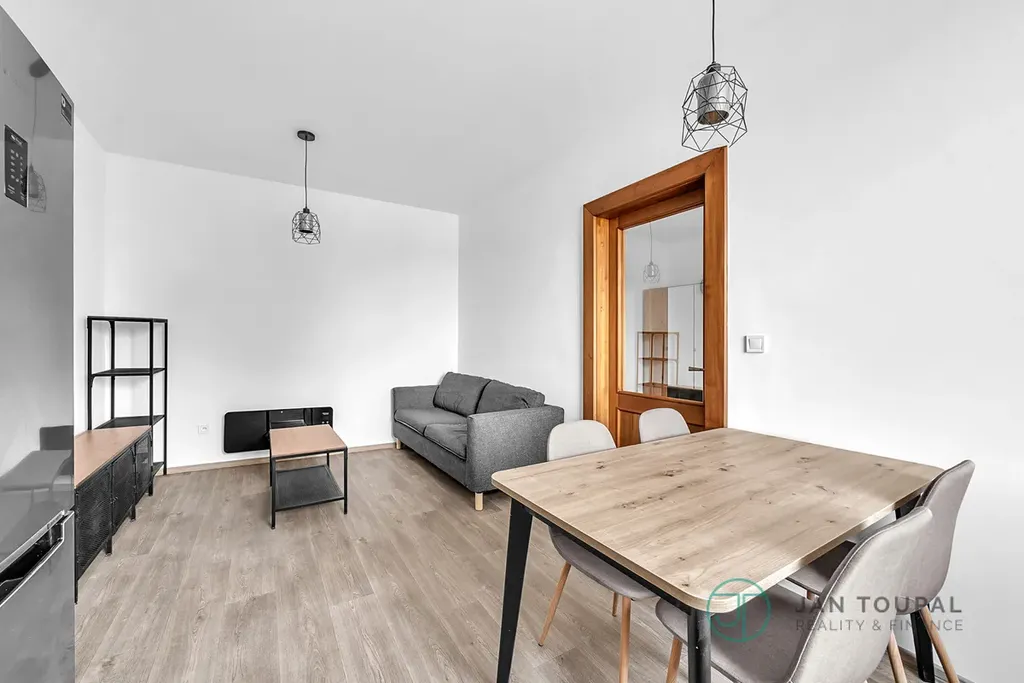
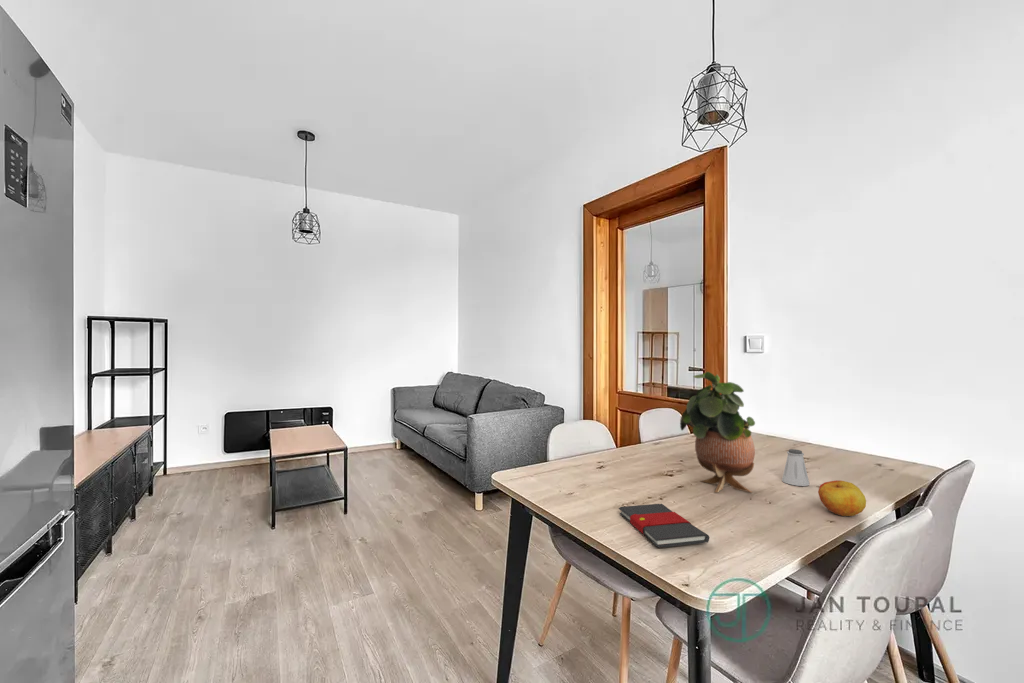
+ saltshaker [781,448,810,487]
+ potted plant [679,371,756,494]
+ book [618,503,710,548]
+ apple [817,479,867,517]
